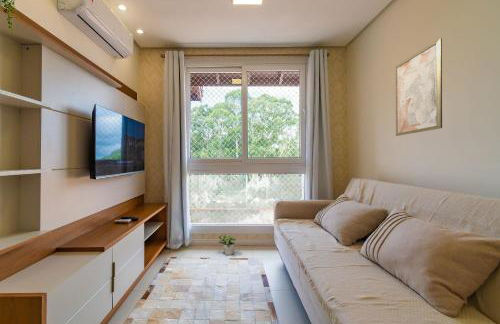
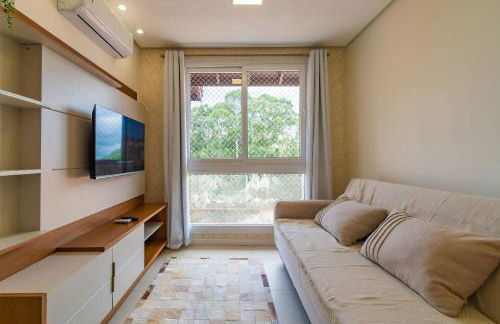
- potted plant [217,233,237,256]
- wall art [395,37,443,137]
